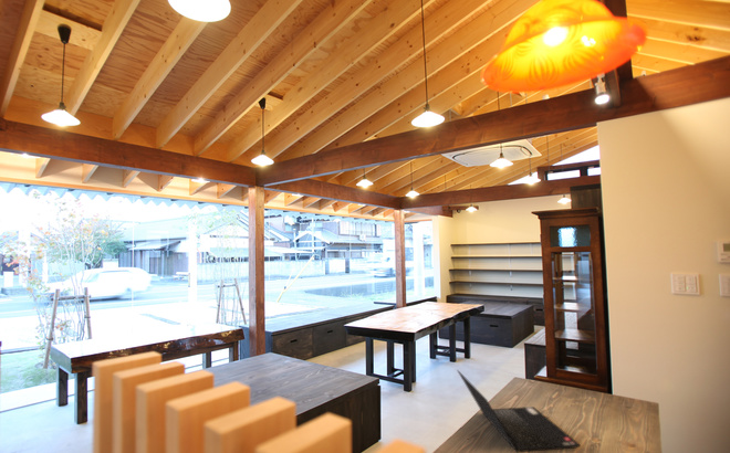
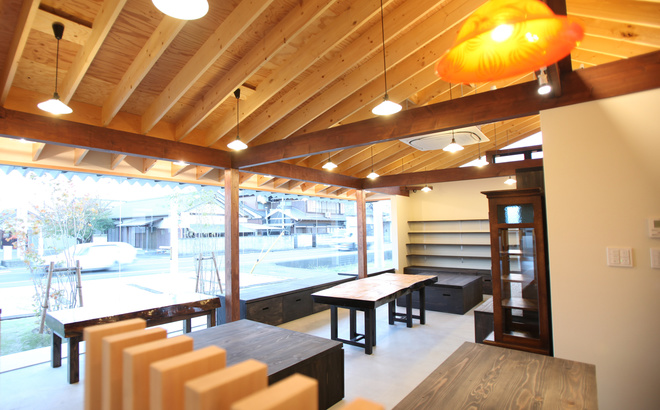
- laptop computer [456,369,582,453]
